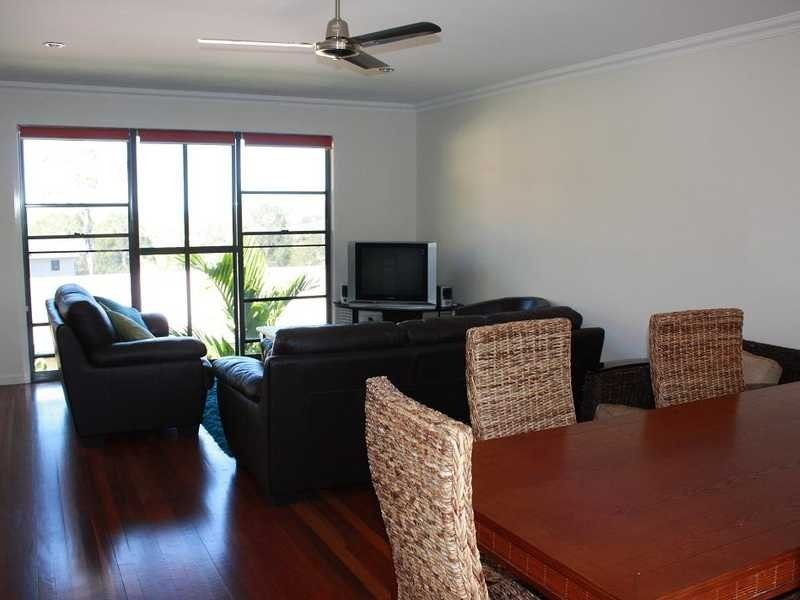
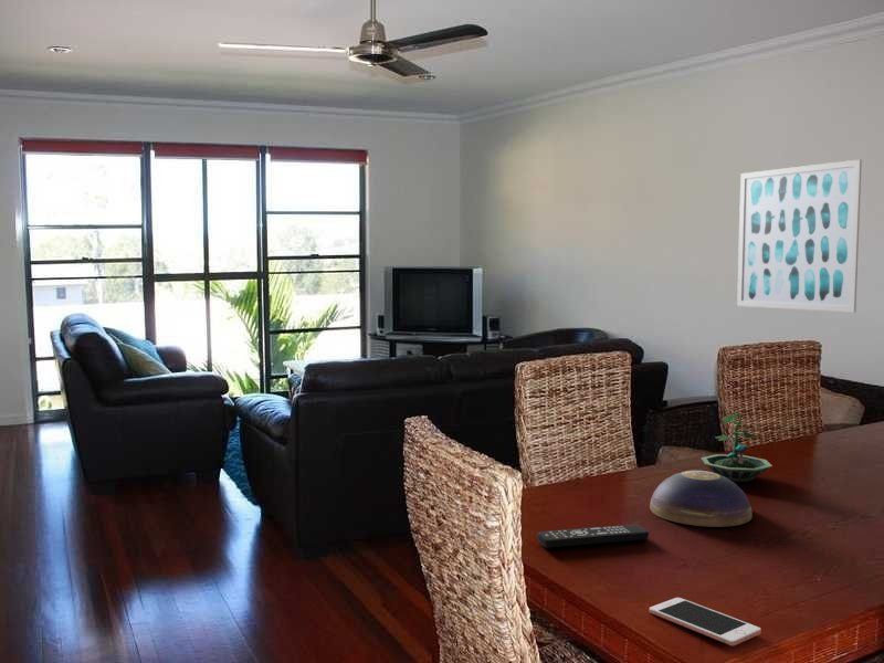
+ decorative bowl [649,470,754,528]
+ wall art [736,158,863,314]
+ terrarium [699,410,774,483]
+ remote control [536,524,650,549]
+ cell phone [649,597,762,646]
